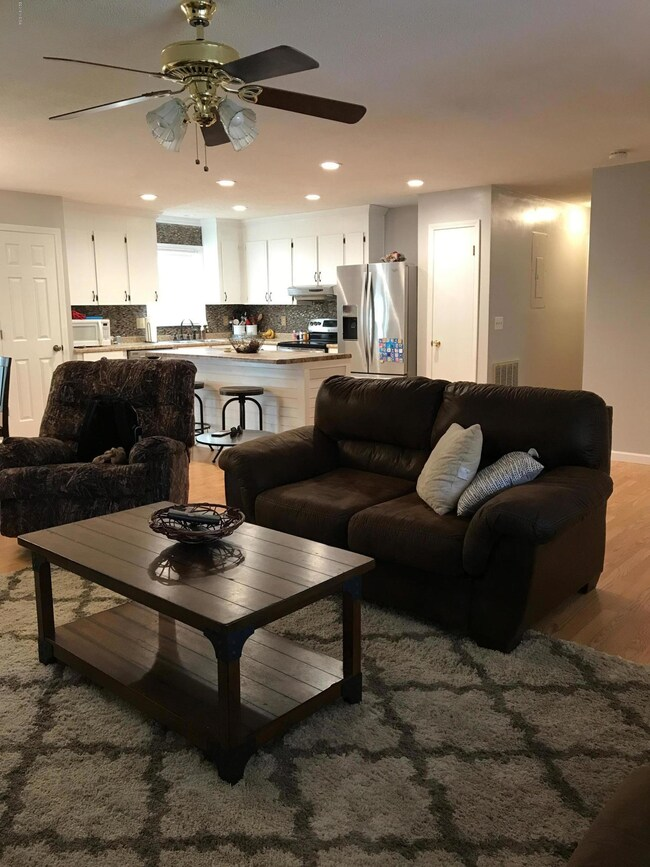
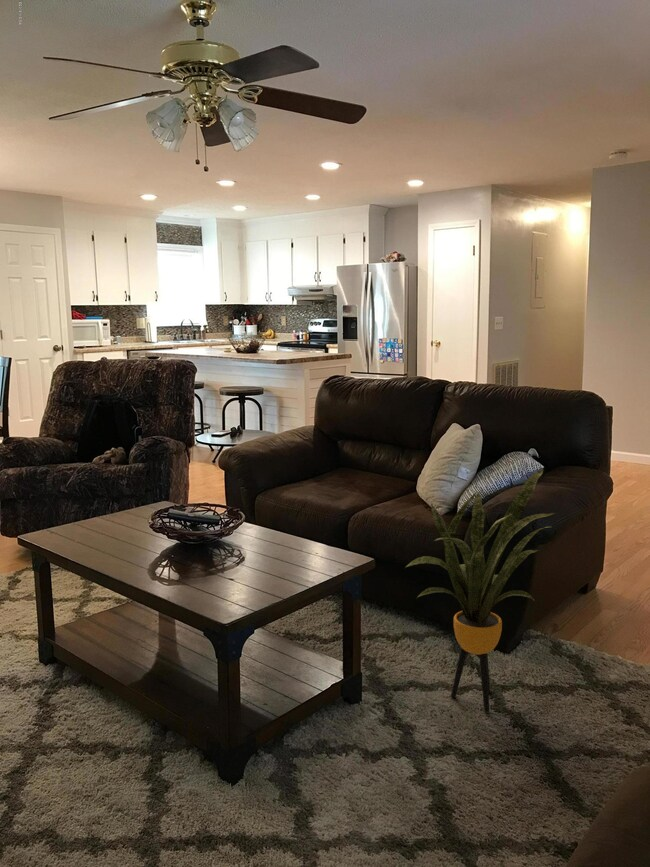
+ house plant [405,468,556,713]
